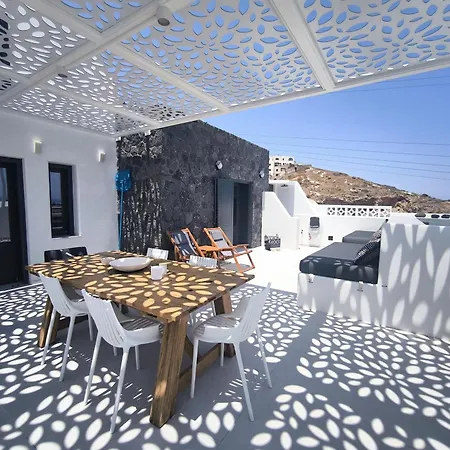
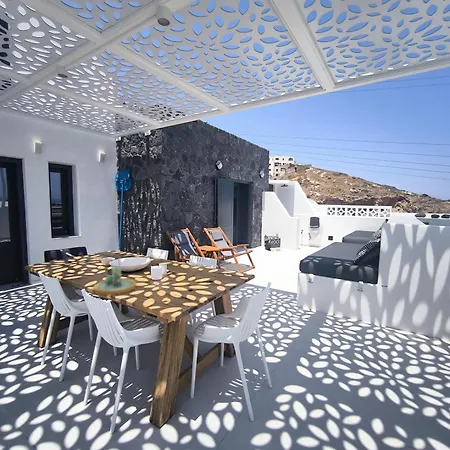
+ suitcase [92,252,137,296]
